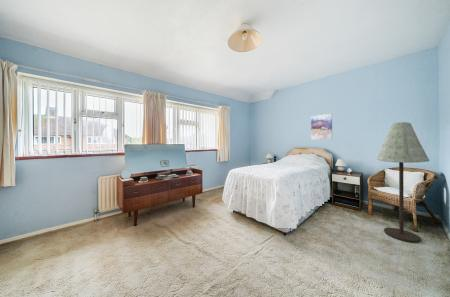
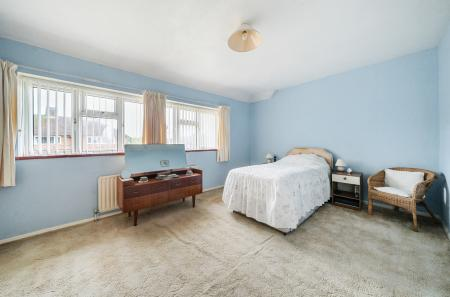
- wall art [310,113,333,141]
- floor lamp [376,121,430,244]
